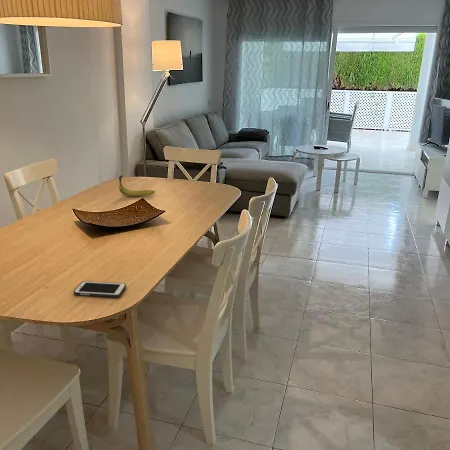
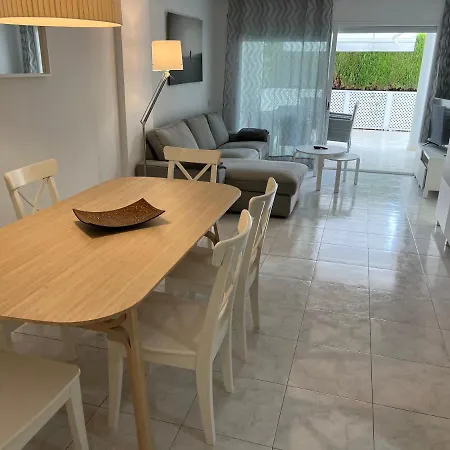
- banana [118,174,156,198]
- cell phone [73,280,127,298]
